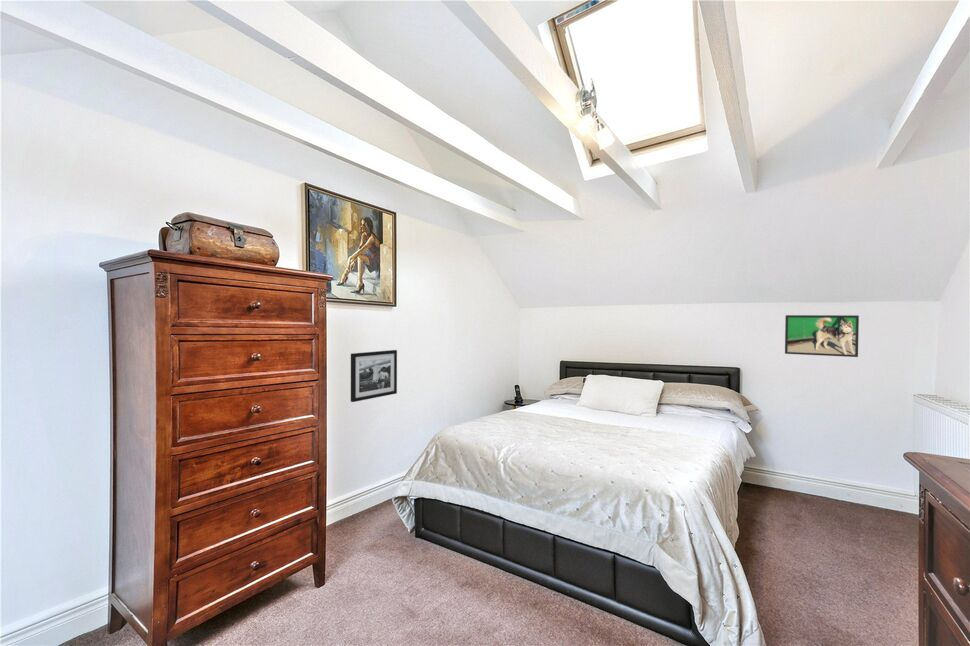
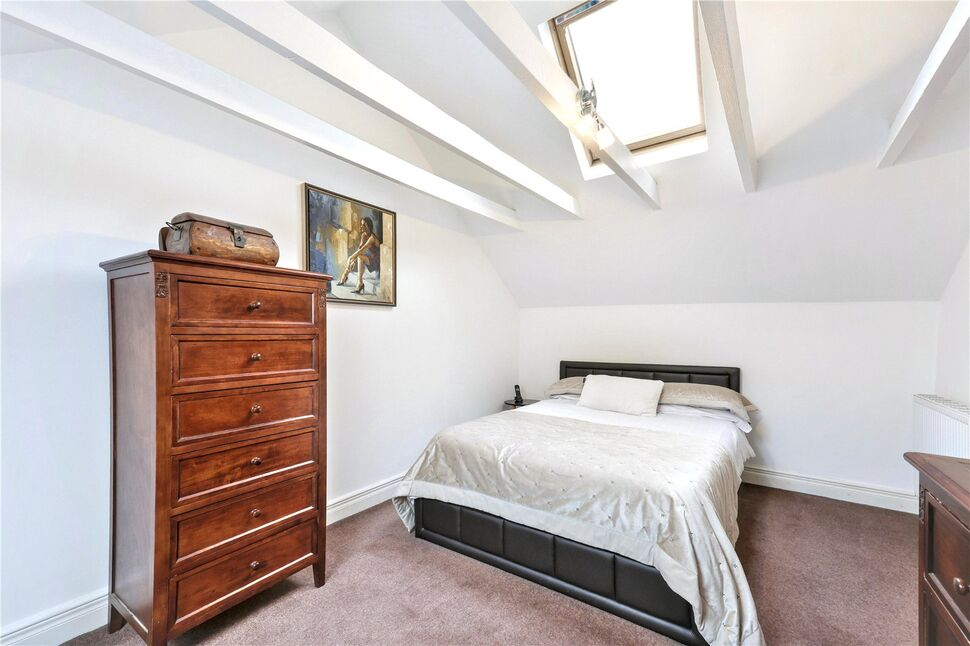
- picture frame [350,349,398,403]
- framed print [784,314,860,358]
